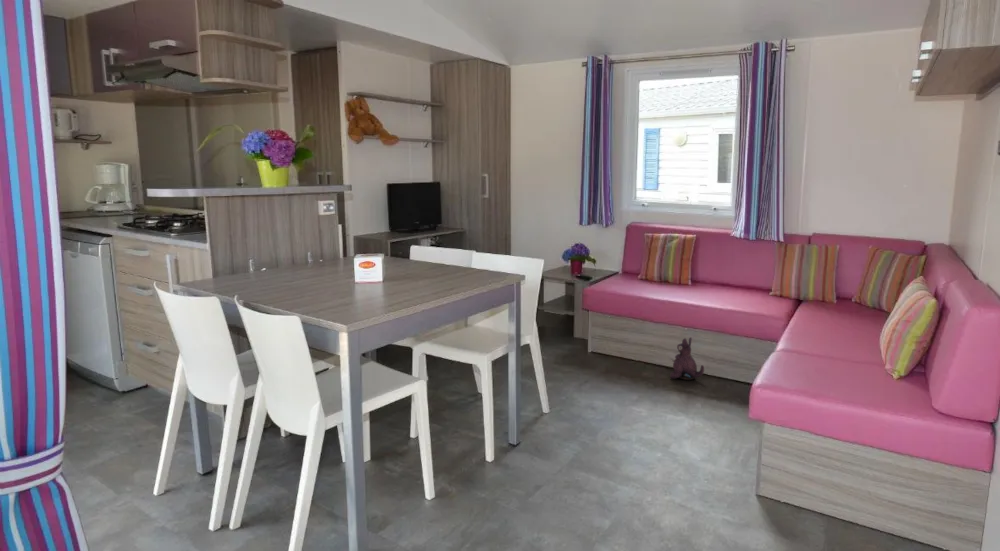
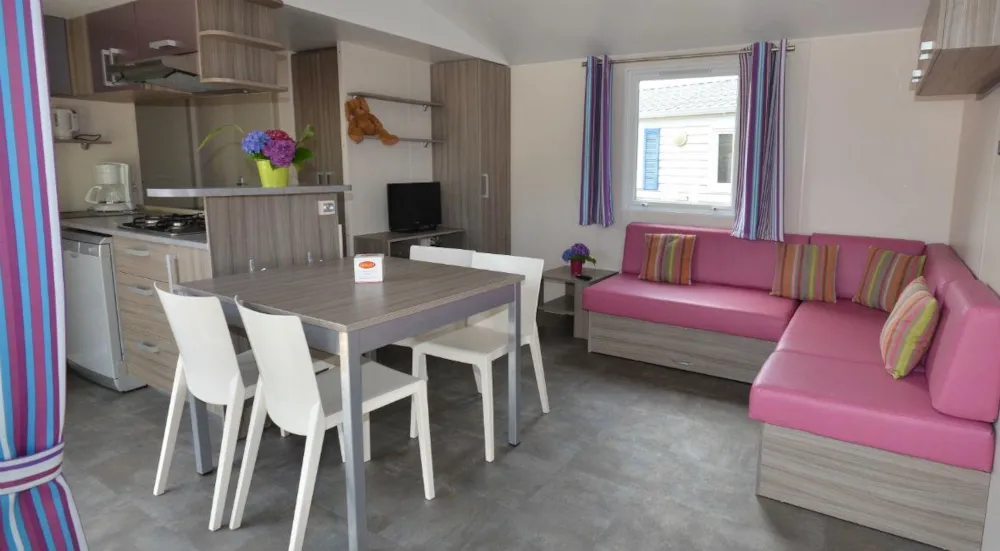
- plush toy [669,336,705,381]
